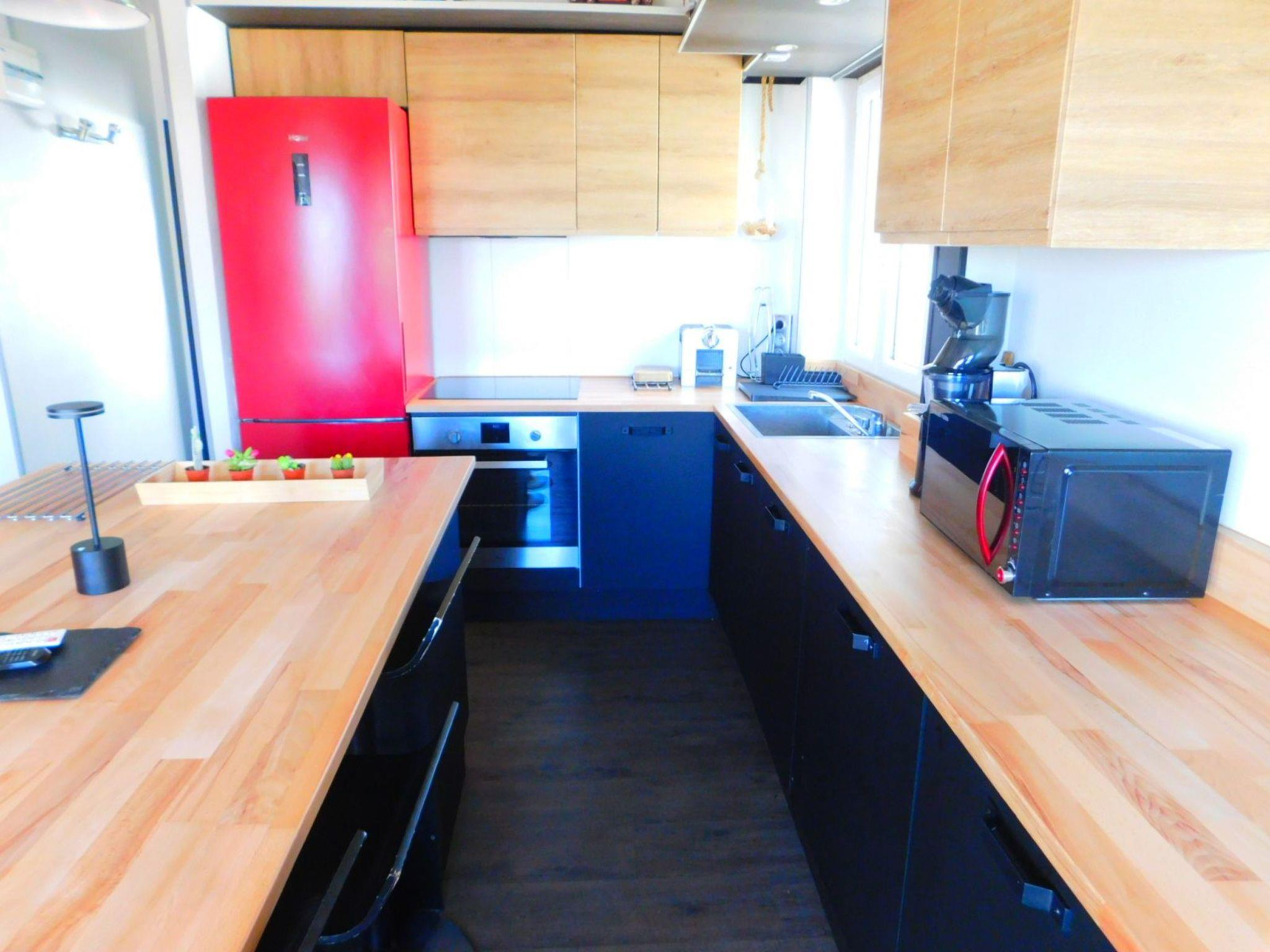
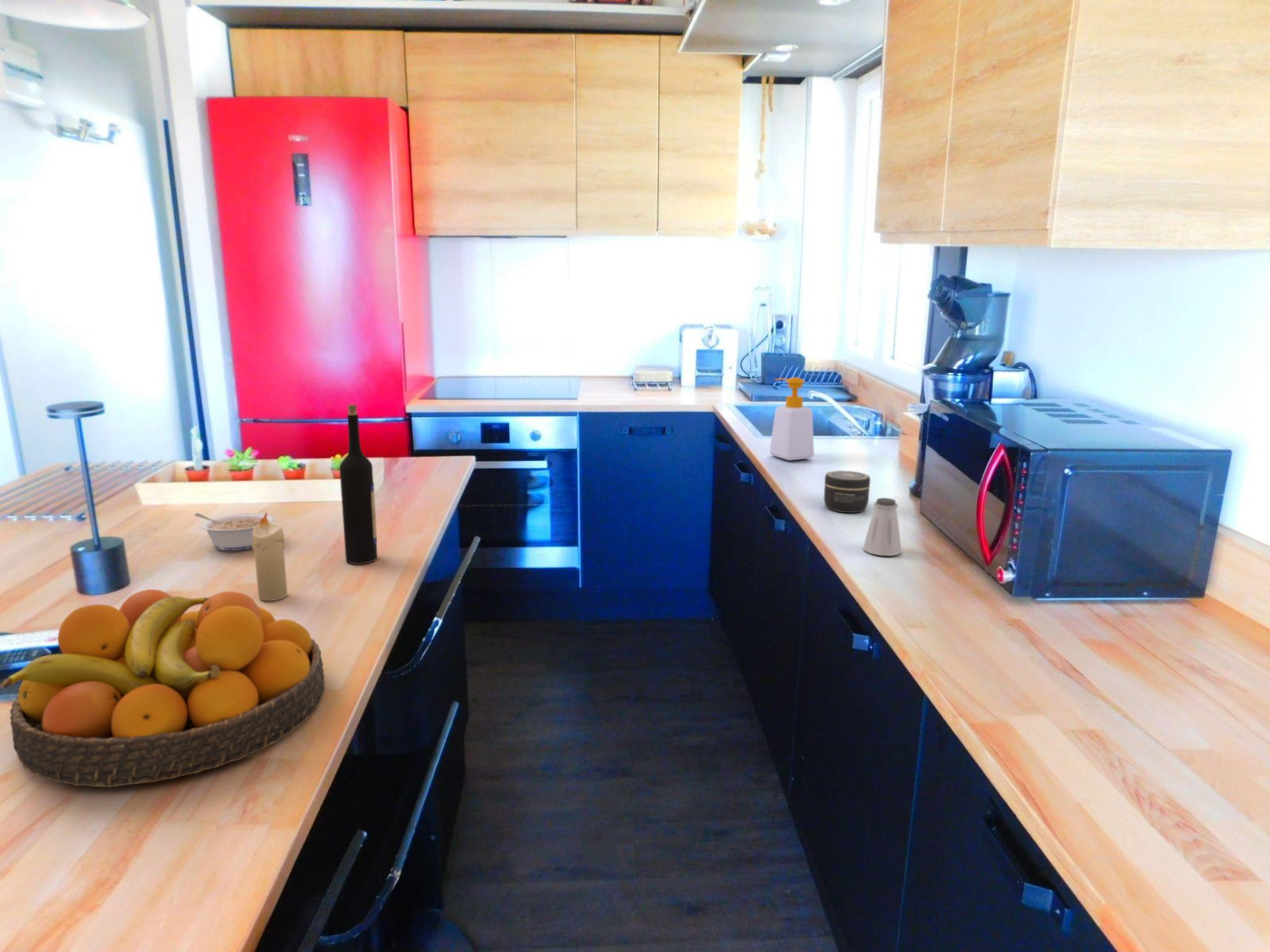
+ candle [252,511,288,601]
+ soap bottle [769,377,815,461]
+ fruit bowl [0,589,326,788]
+ wine bottle [339,404,378,565]
+ saltshaker [862,497,902,557]
+ jar [824,470,871,514]
+ legume [193,513,277,551]
